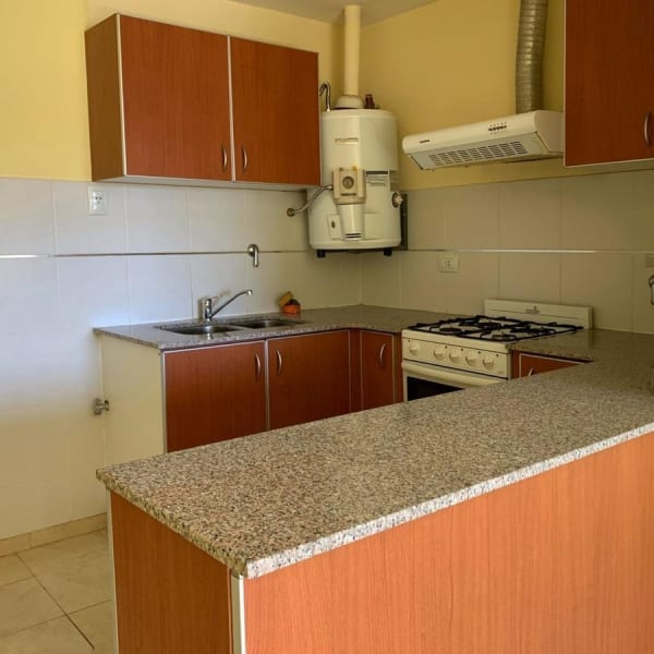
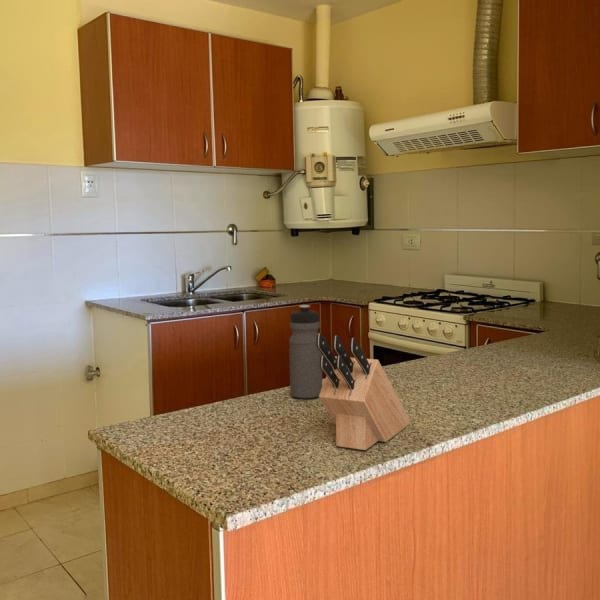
+ water bottle [288,304,323,400]
+ knife block [316,332,411,451]
